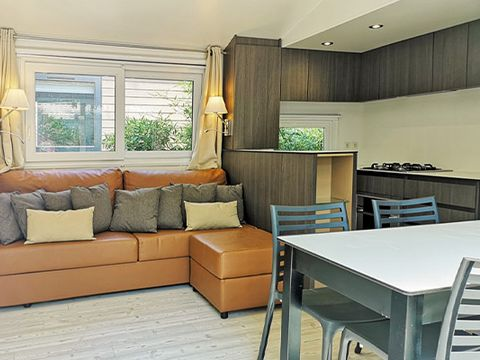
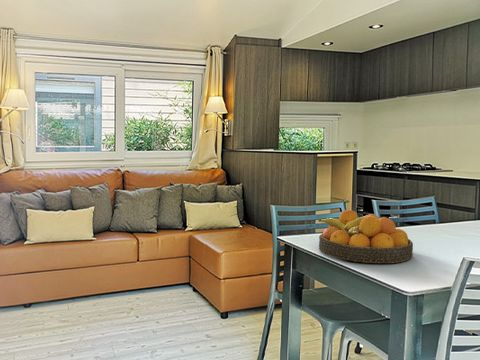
+ fruit bowl [318,209,414,264]
